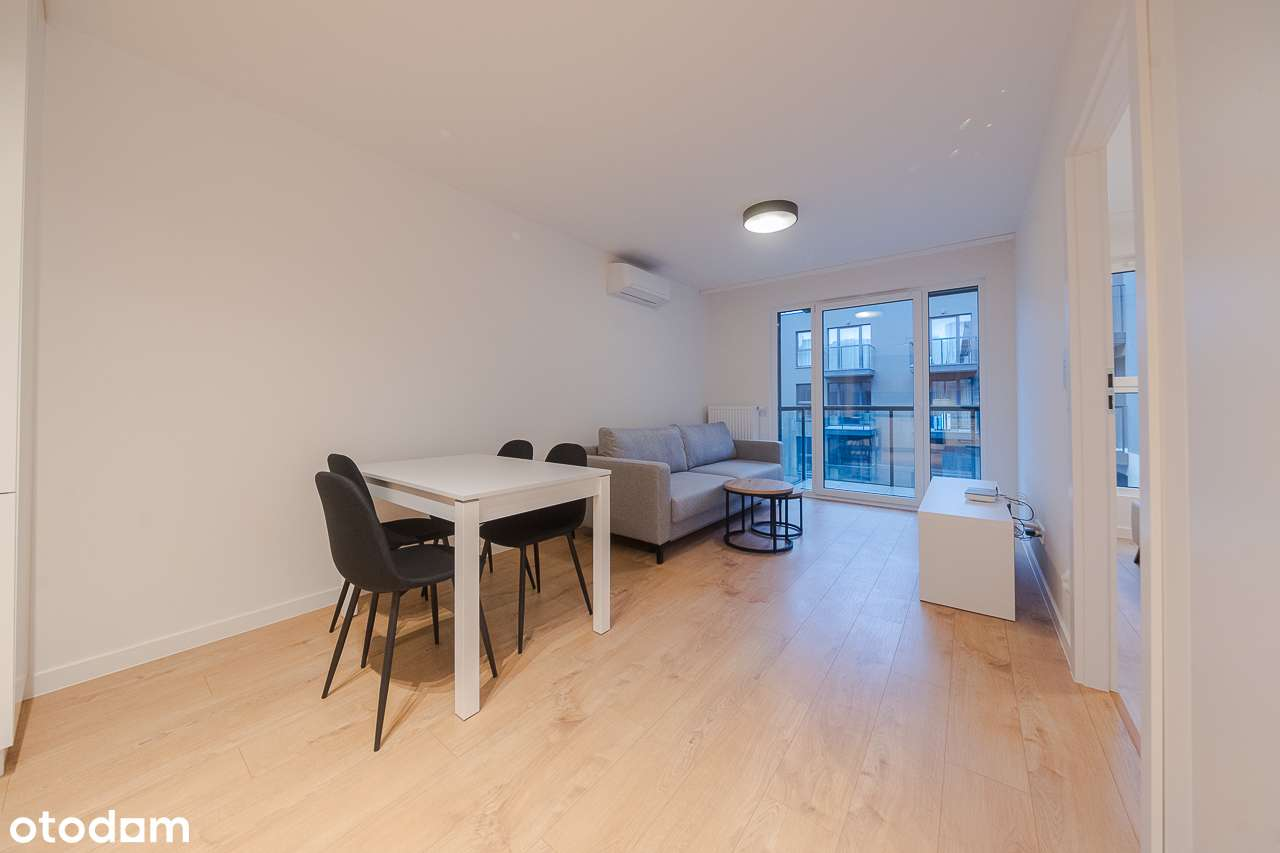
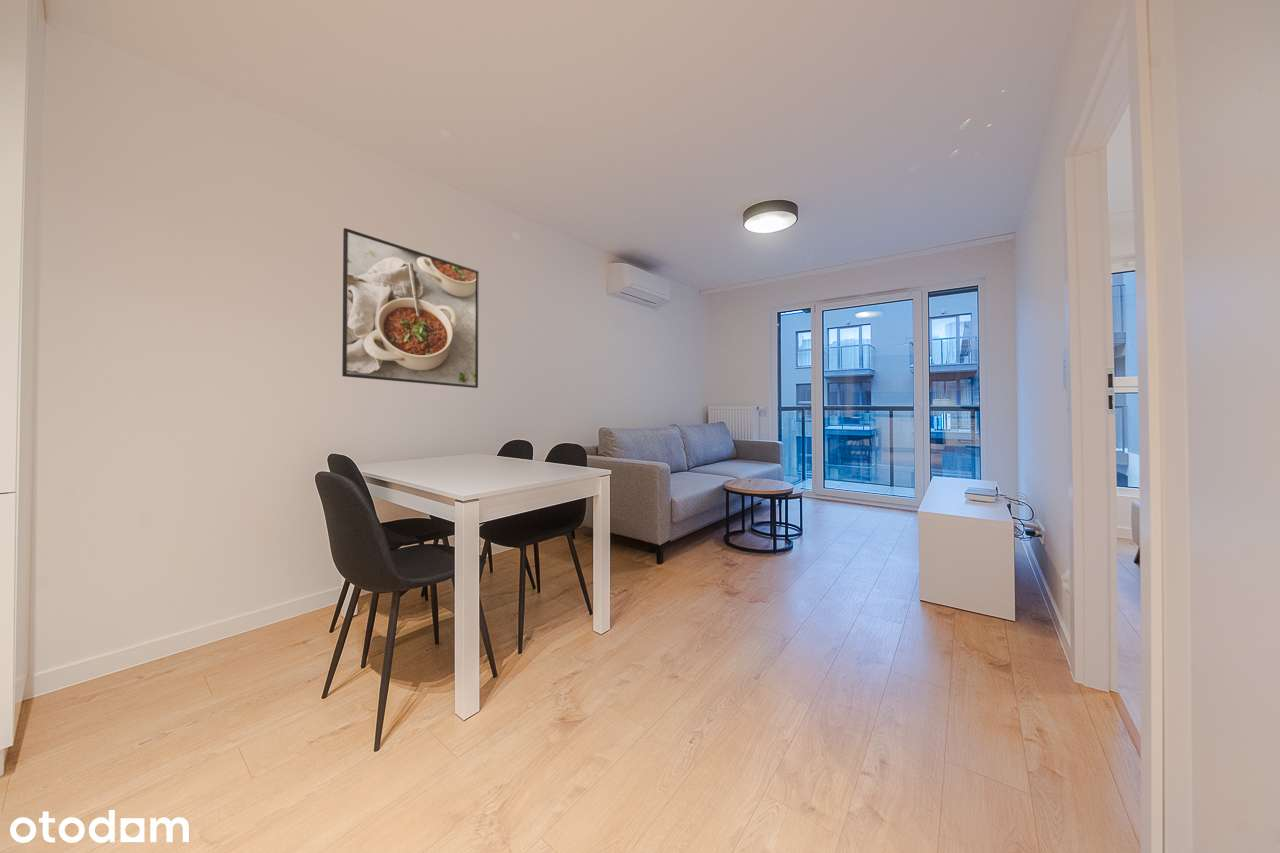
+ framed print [341,227,480,389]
